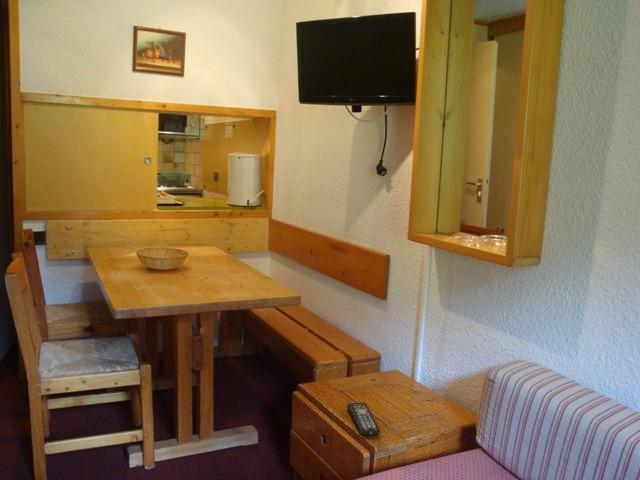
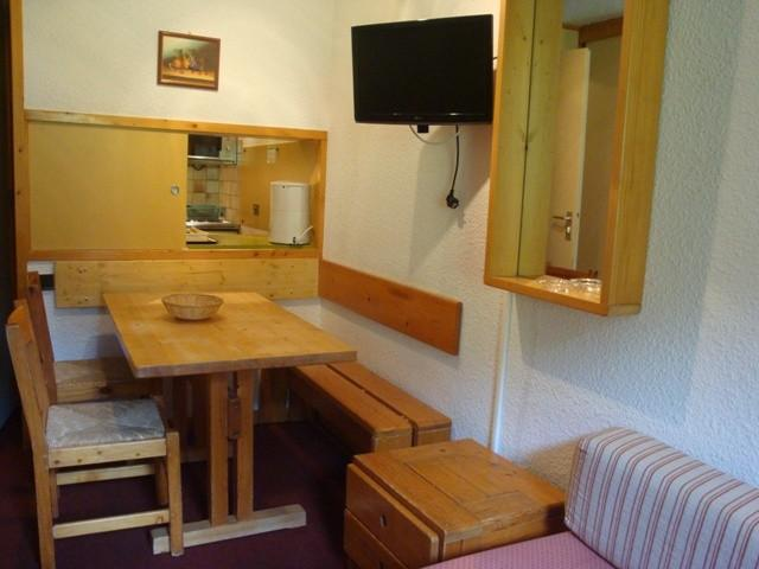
- remote control [346,402,381,436]
